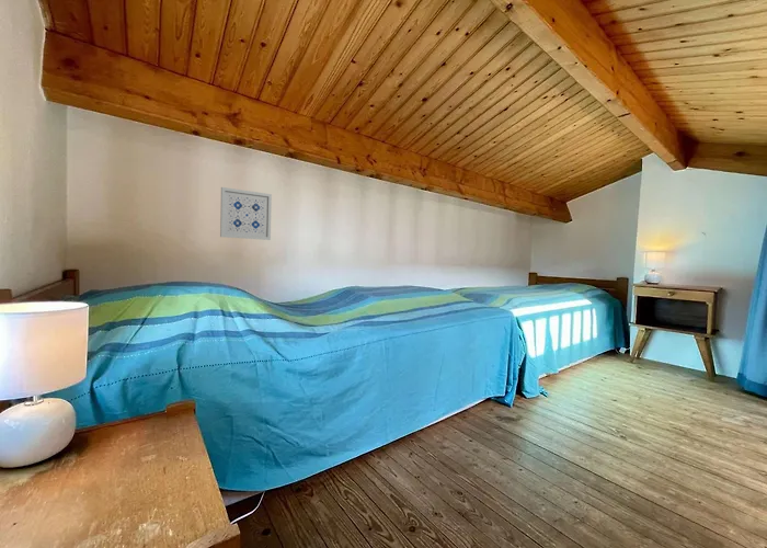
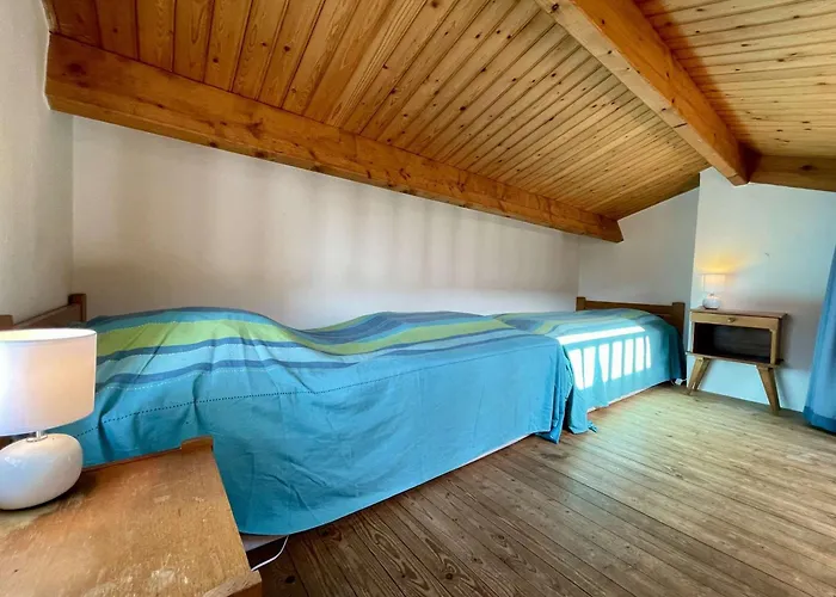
- wall art [219,186,273,241]
